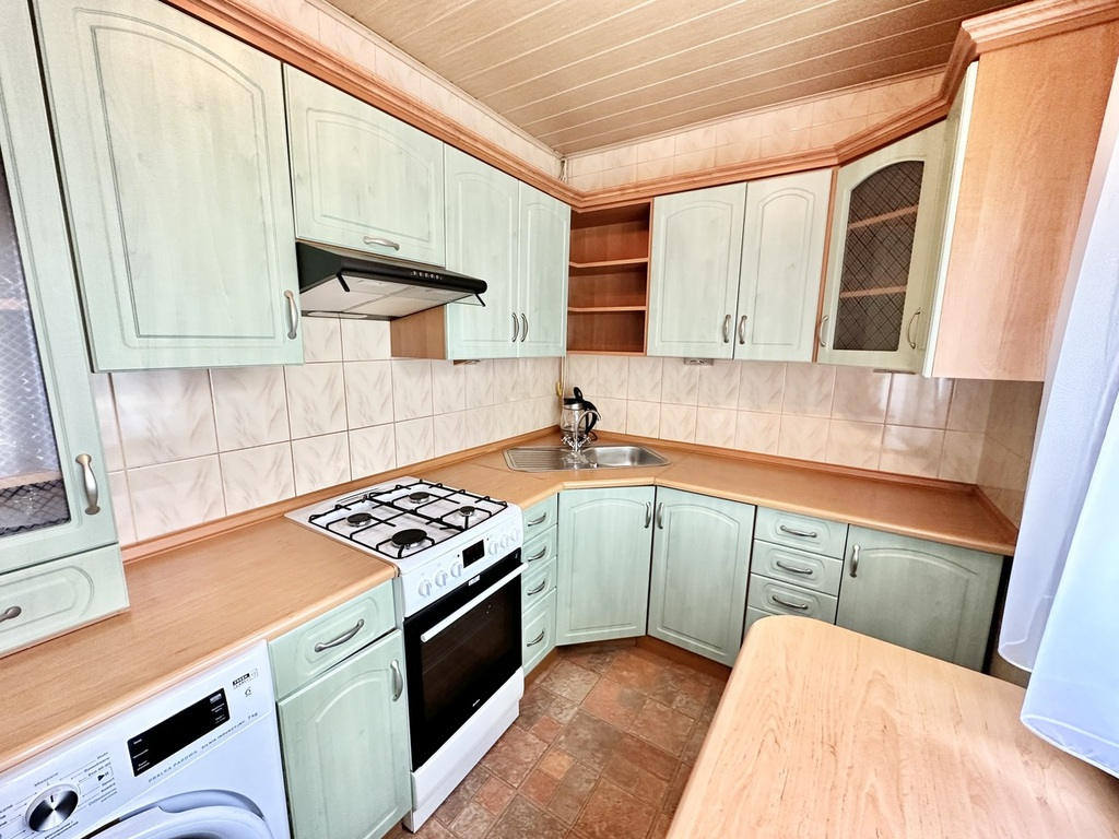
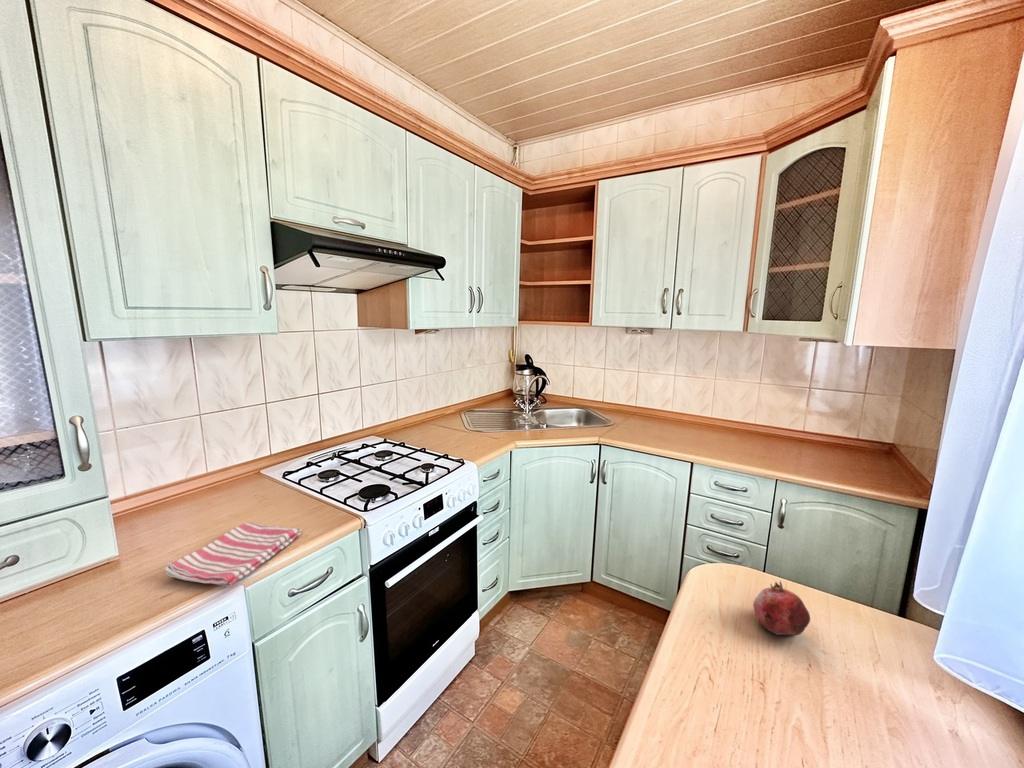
+ fruit [752,580,811,636]
+ dish towel [164,522,303,588]
